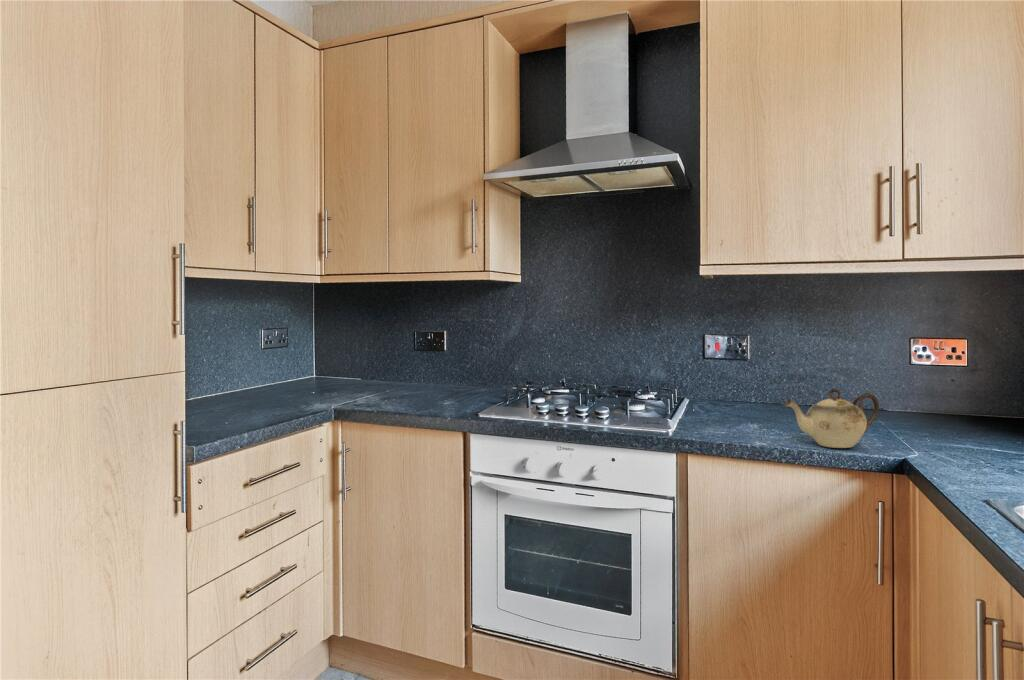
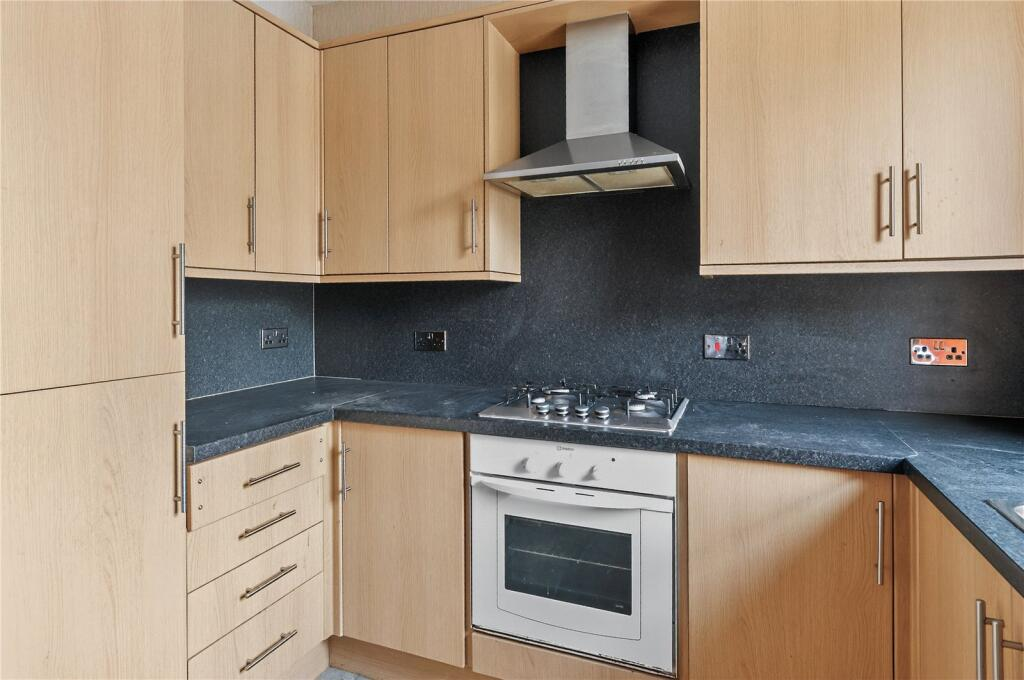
- teapot [782,388,880,449]
